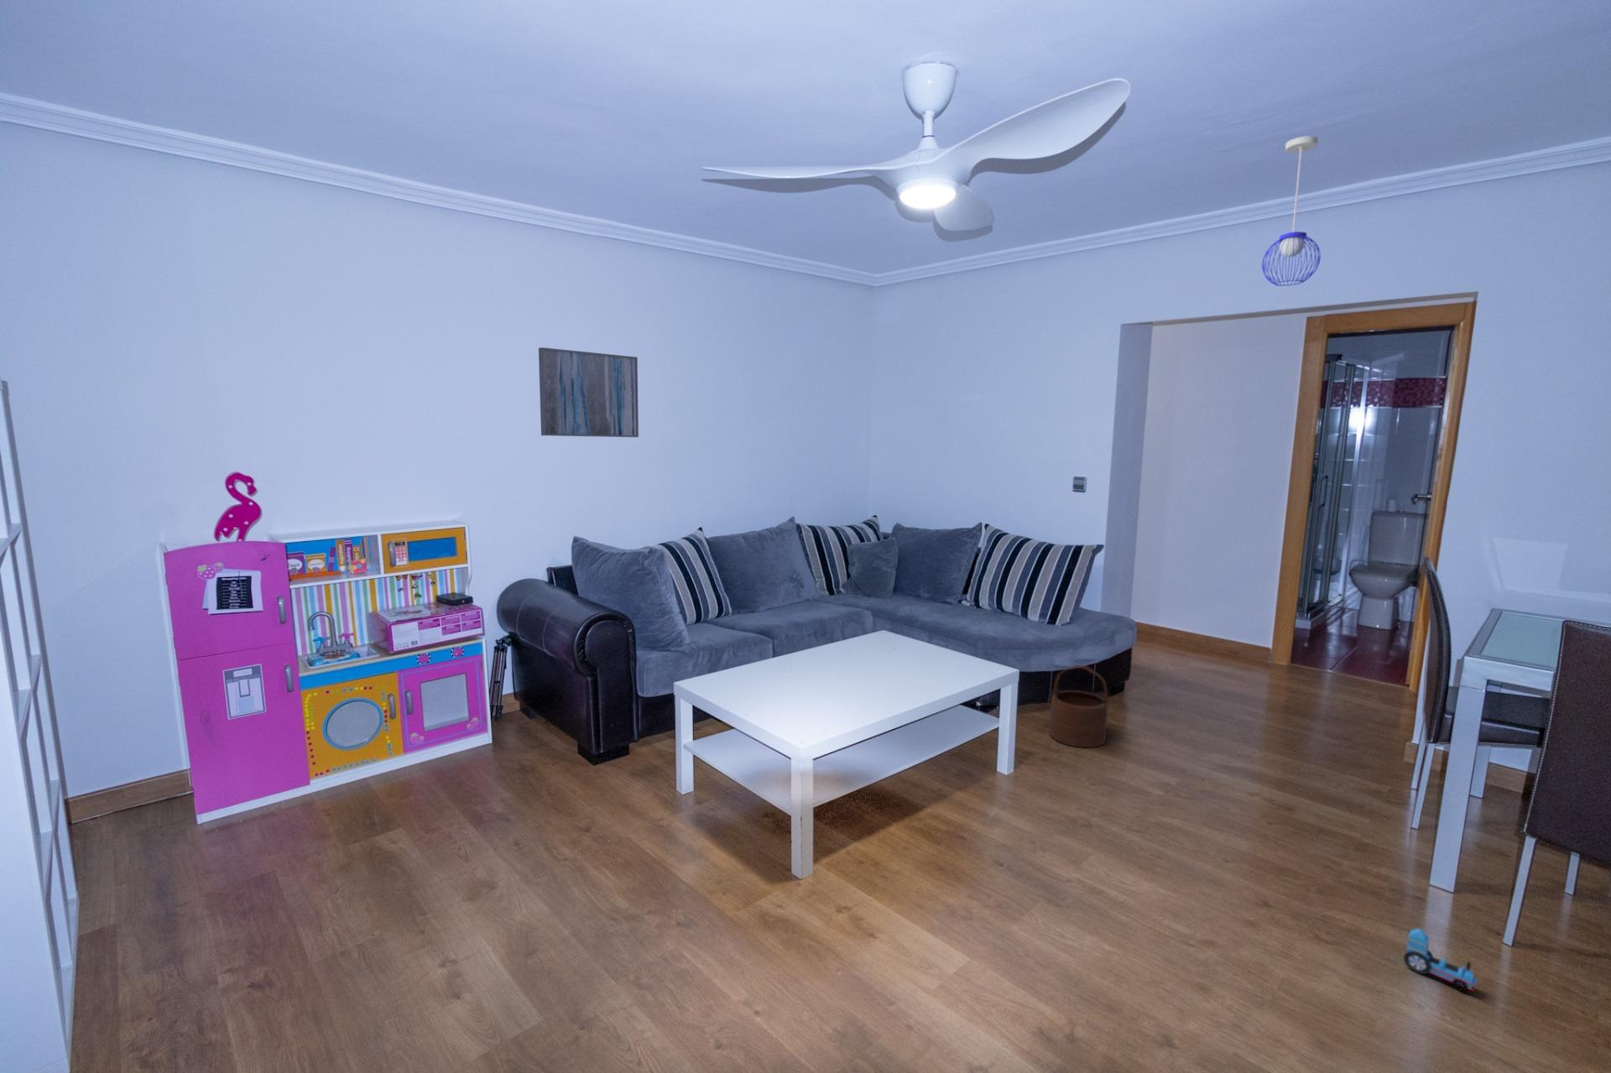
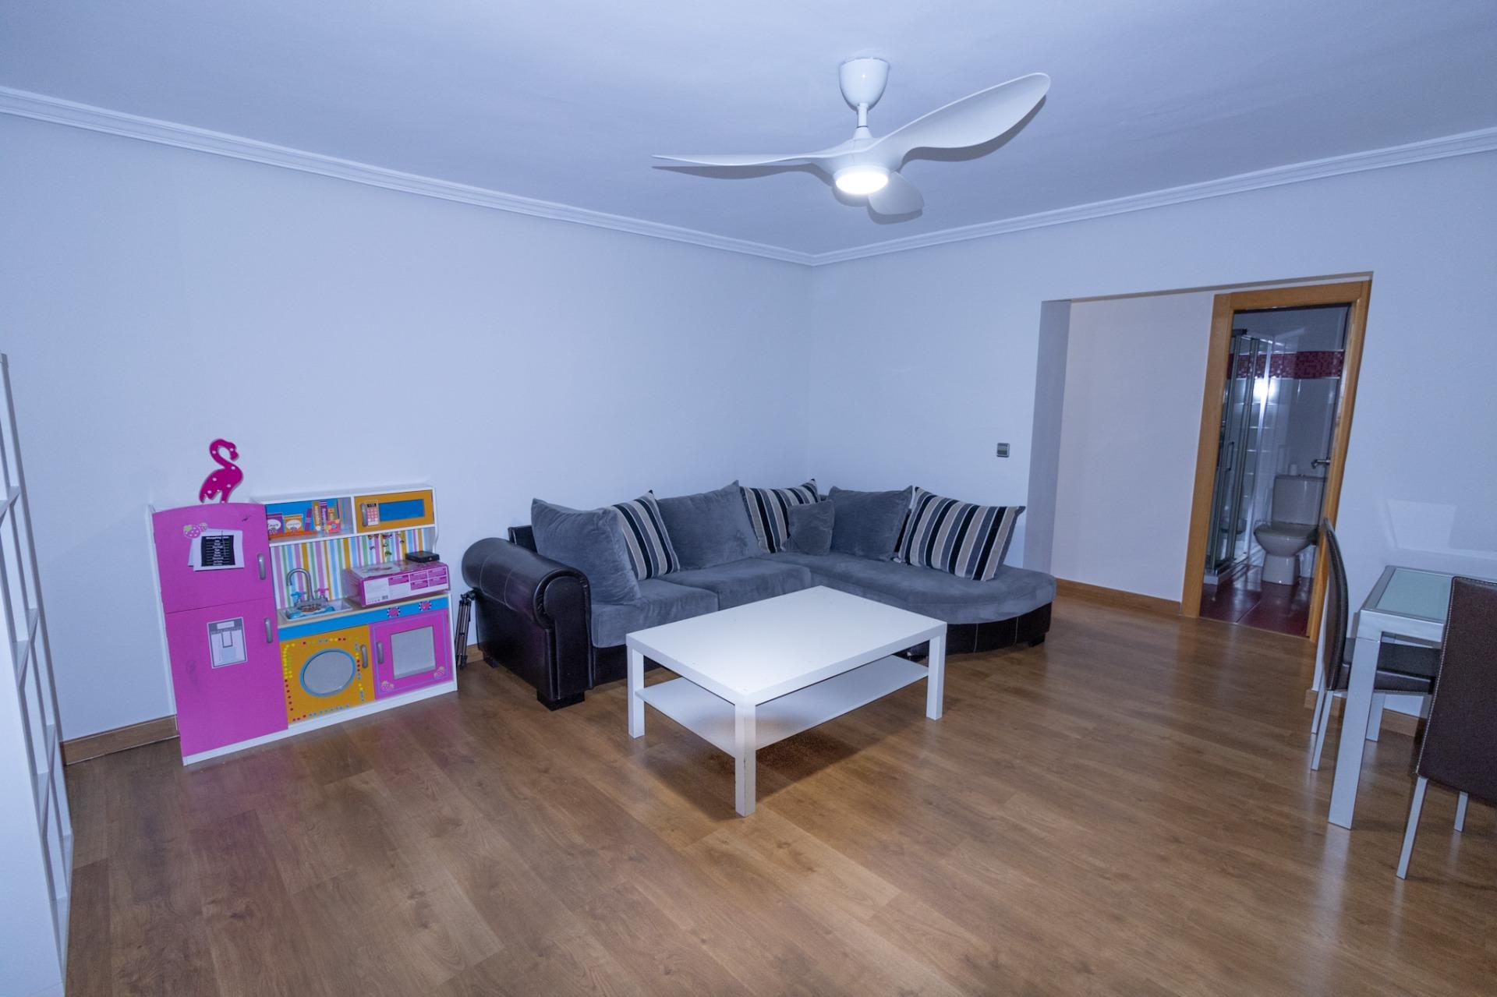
- toy train [1403,928,1478,992]
- wooden bucket [1049,665,1109,748]
- wall art [538,346,640,438]
- pendant light [1261,135,1321,287]
